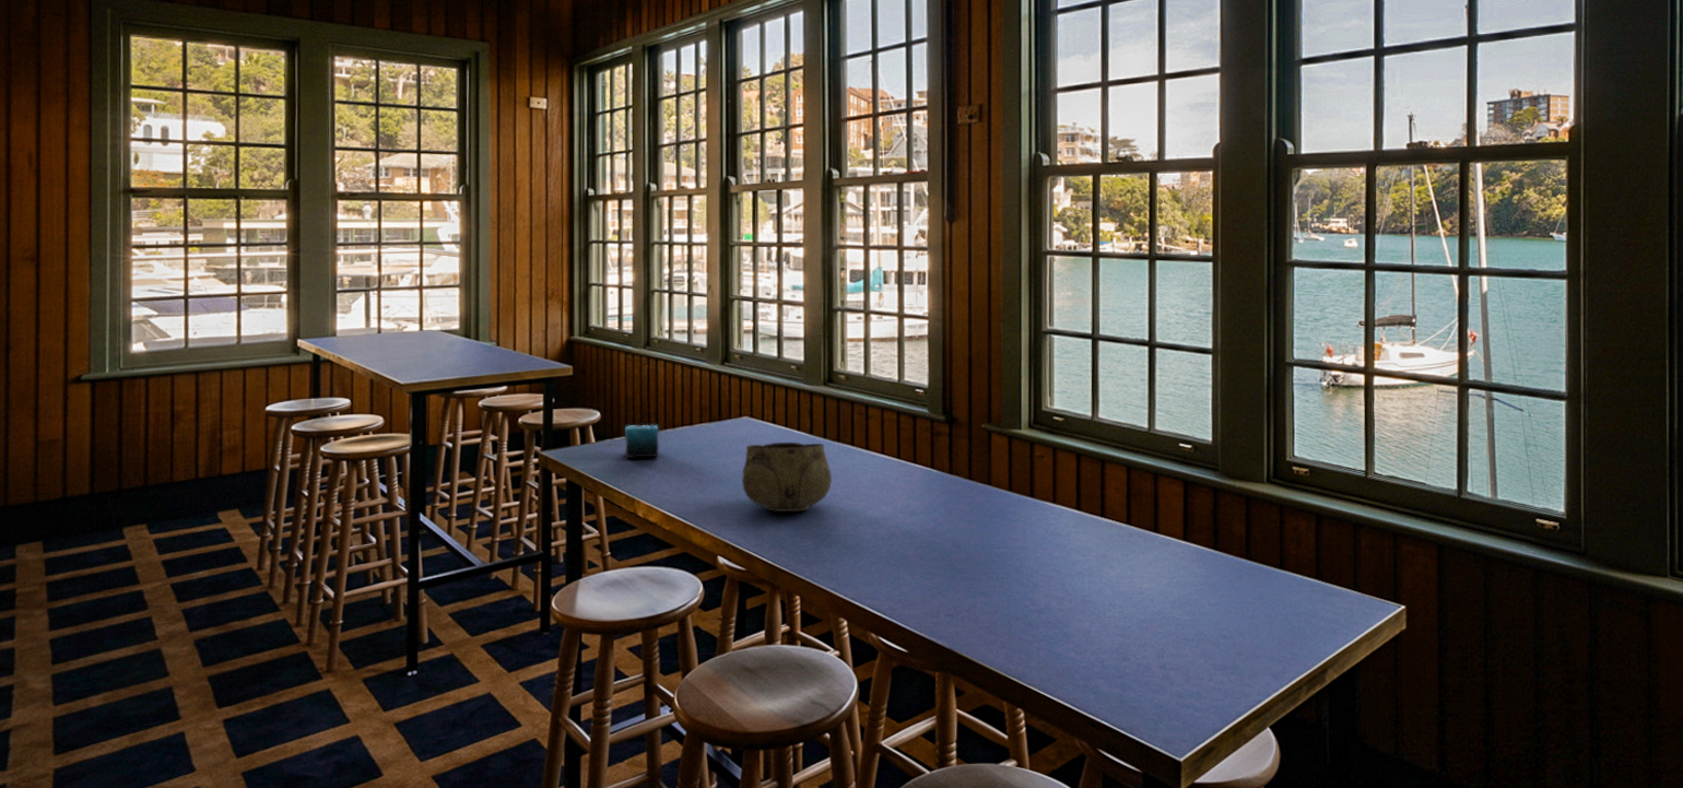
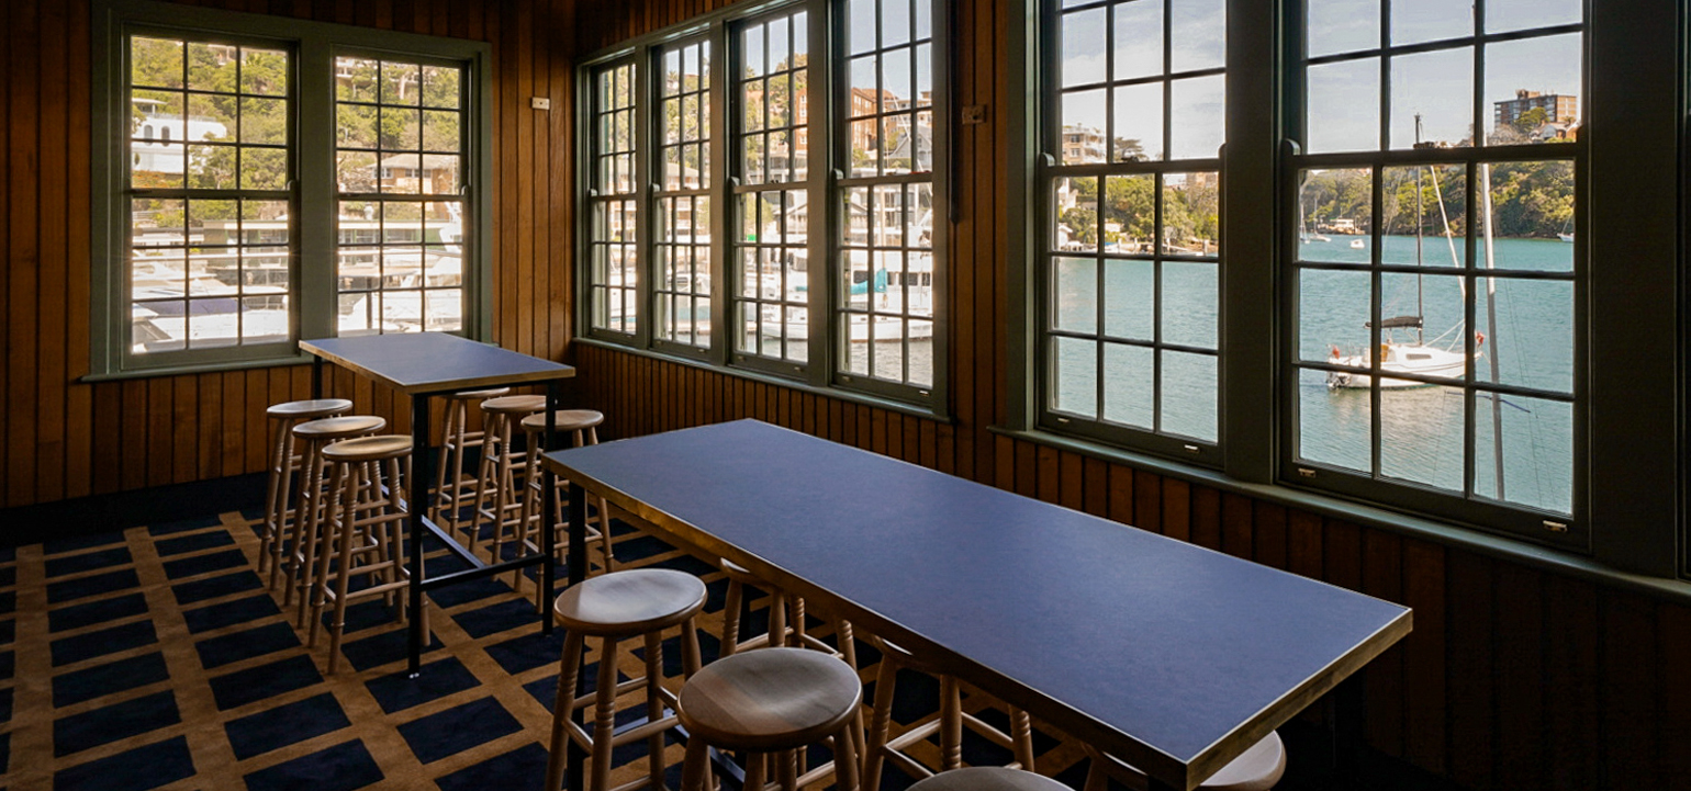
- candle [624,413,660,459]
- decorative bowl [741,442,833,513]
